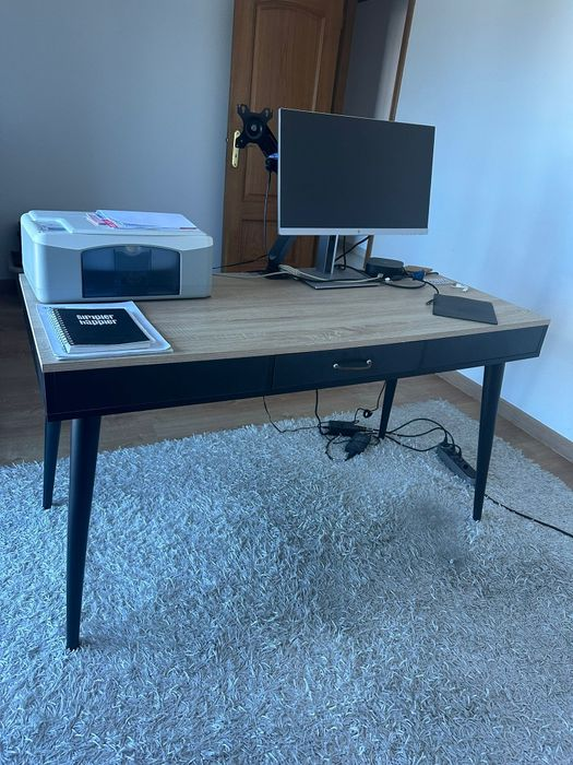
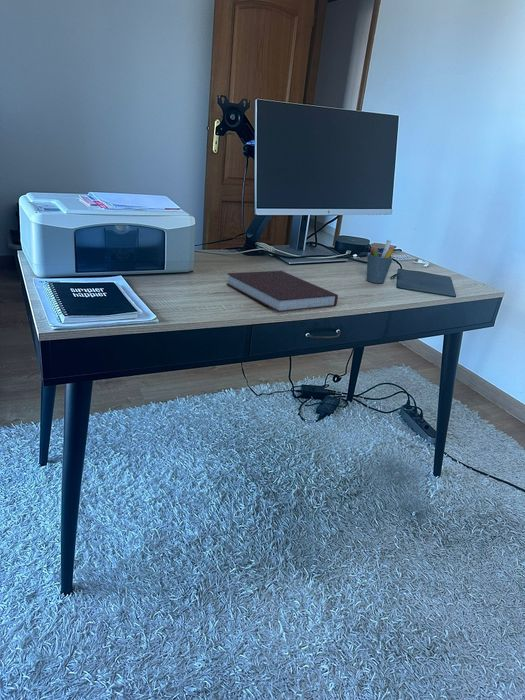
+ notebook [225,270,339,313]
+ pen holder [366,239,395,284]
